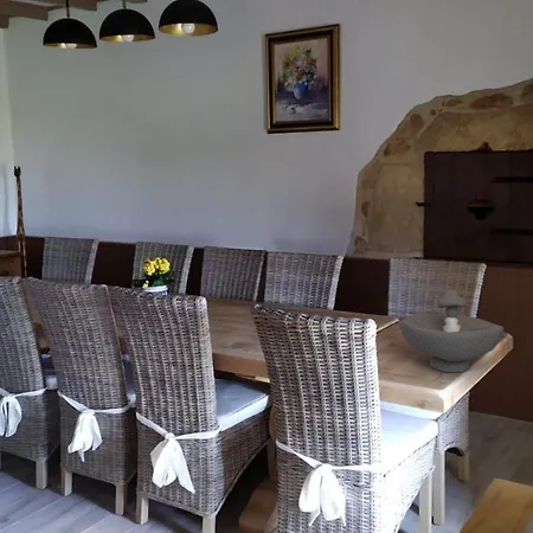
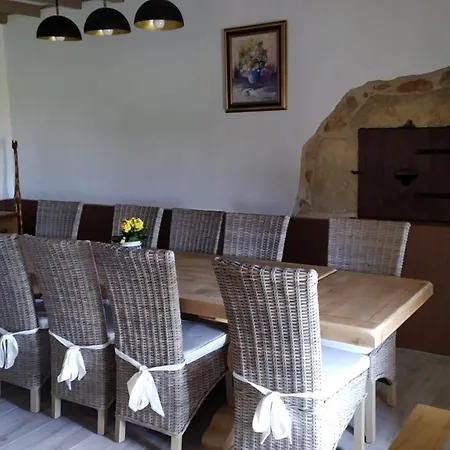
- decorative bowl [398,289,505,373]
